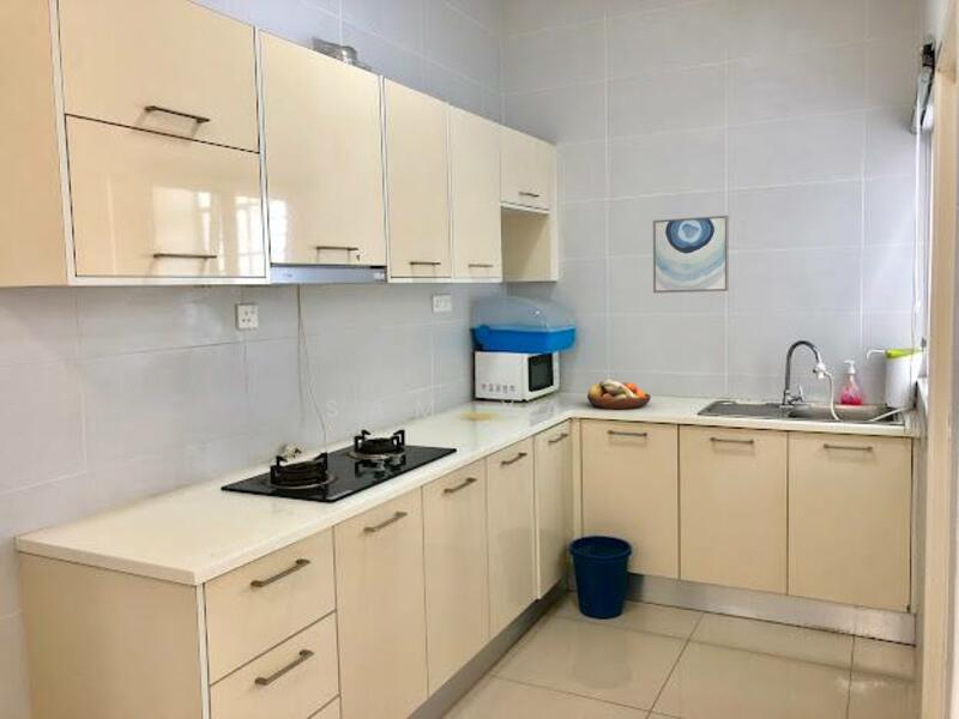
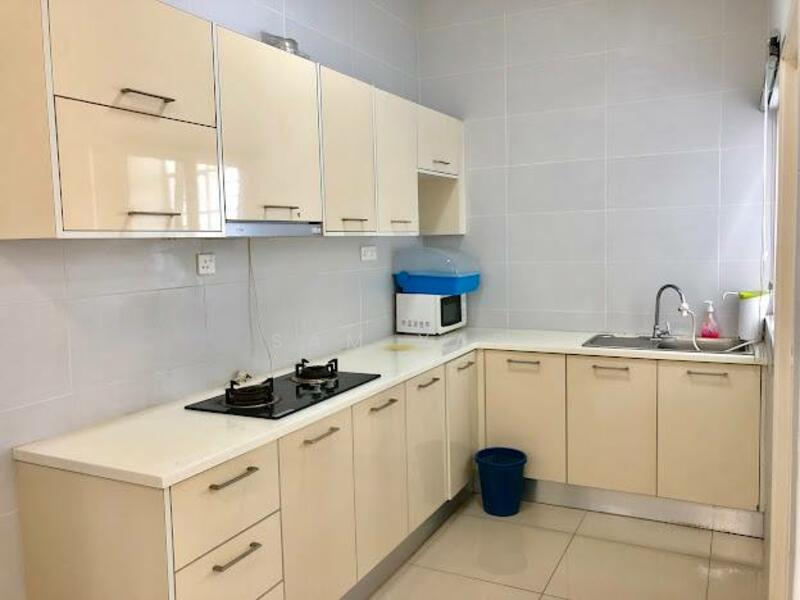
- fruit bowl [586,379,652,410]
- wall art [652,215,730,294]
